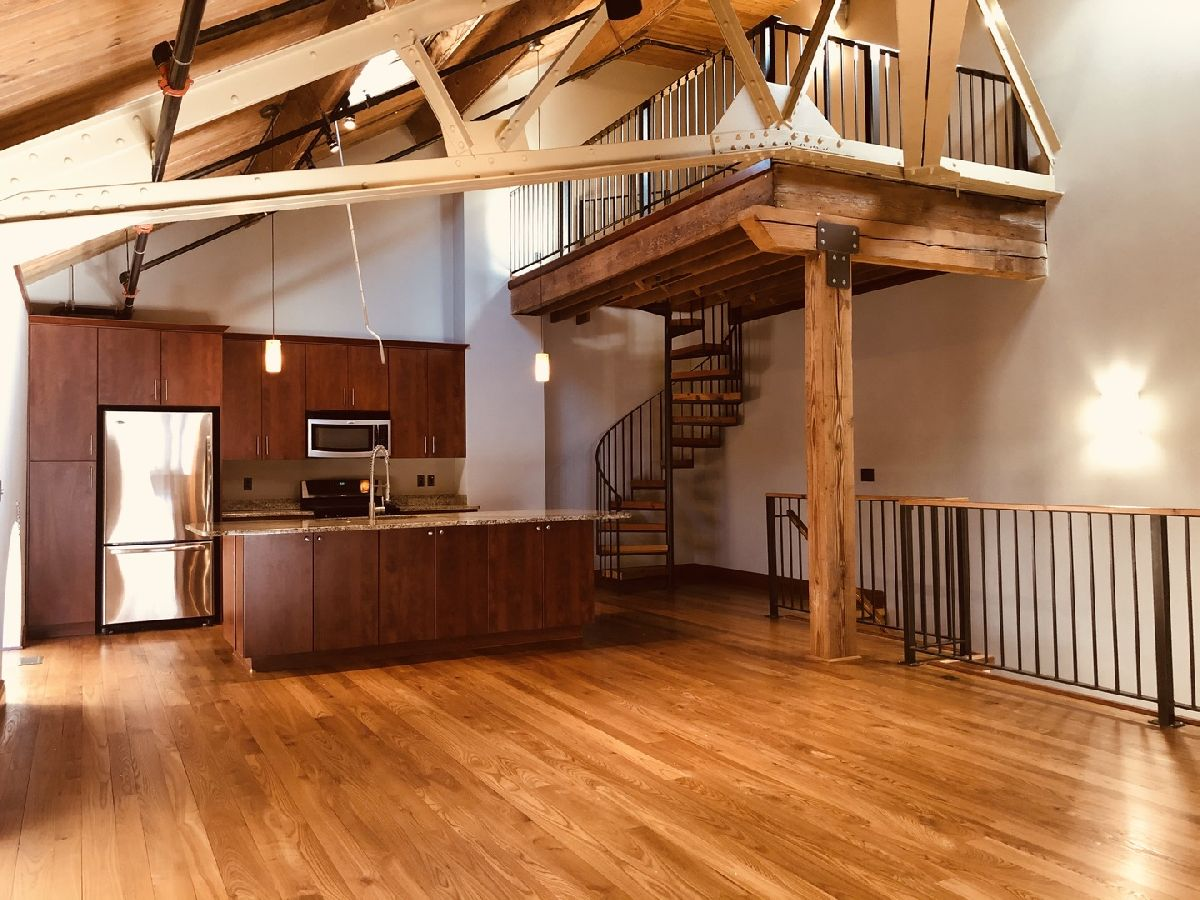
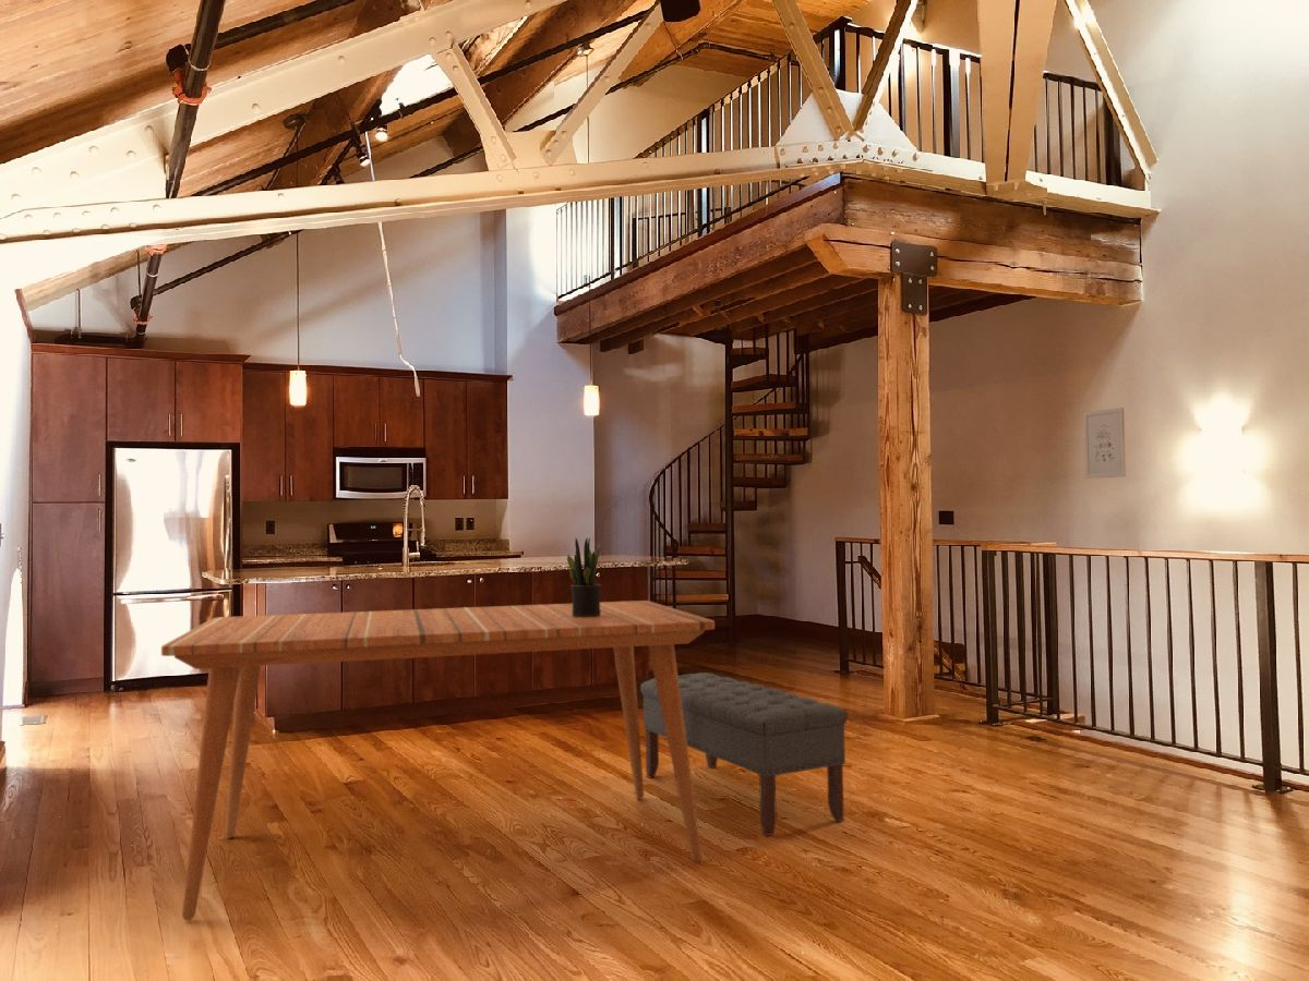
+ bench [639,671,849,837]
+ dining table [160,600,716,922]
+ potted plant [566,536,602,617]
+ wall art [1083,407,1127,480]
